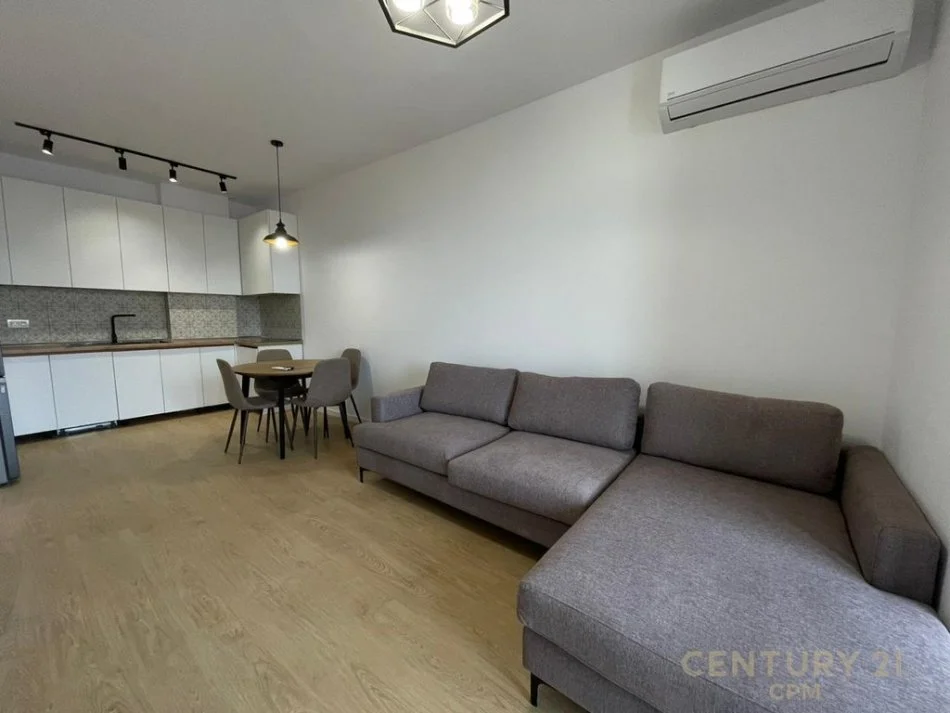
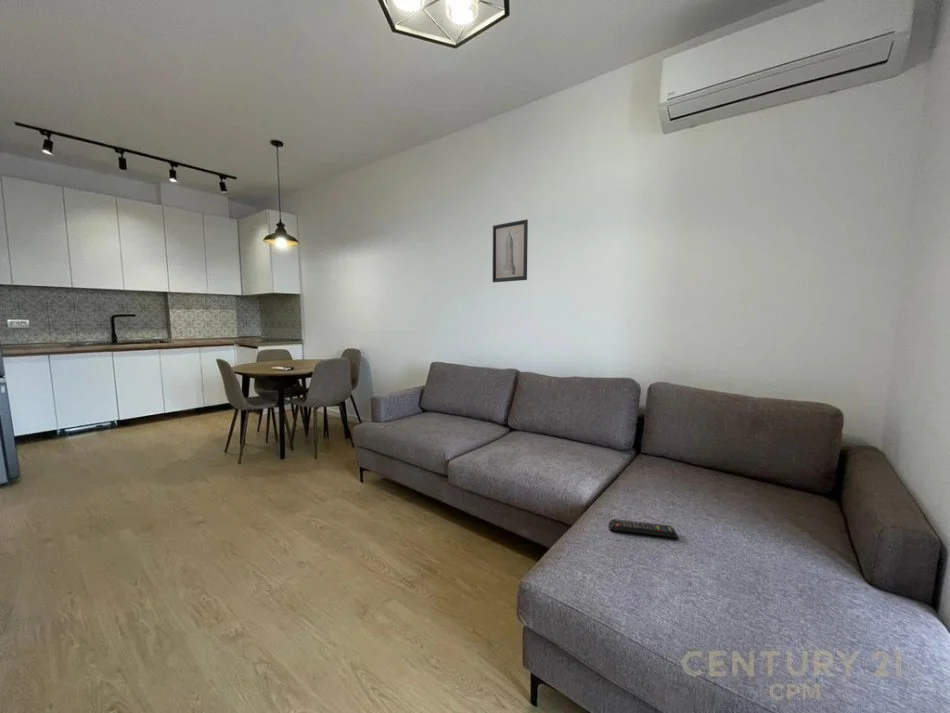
+ wall art [492,218,529,283]
+ remote control [608,518,680,539]
